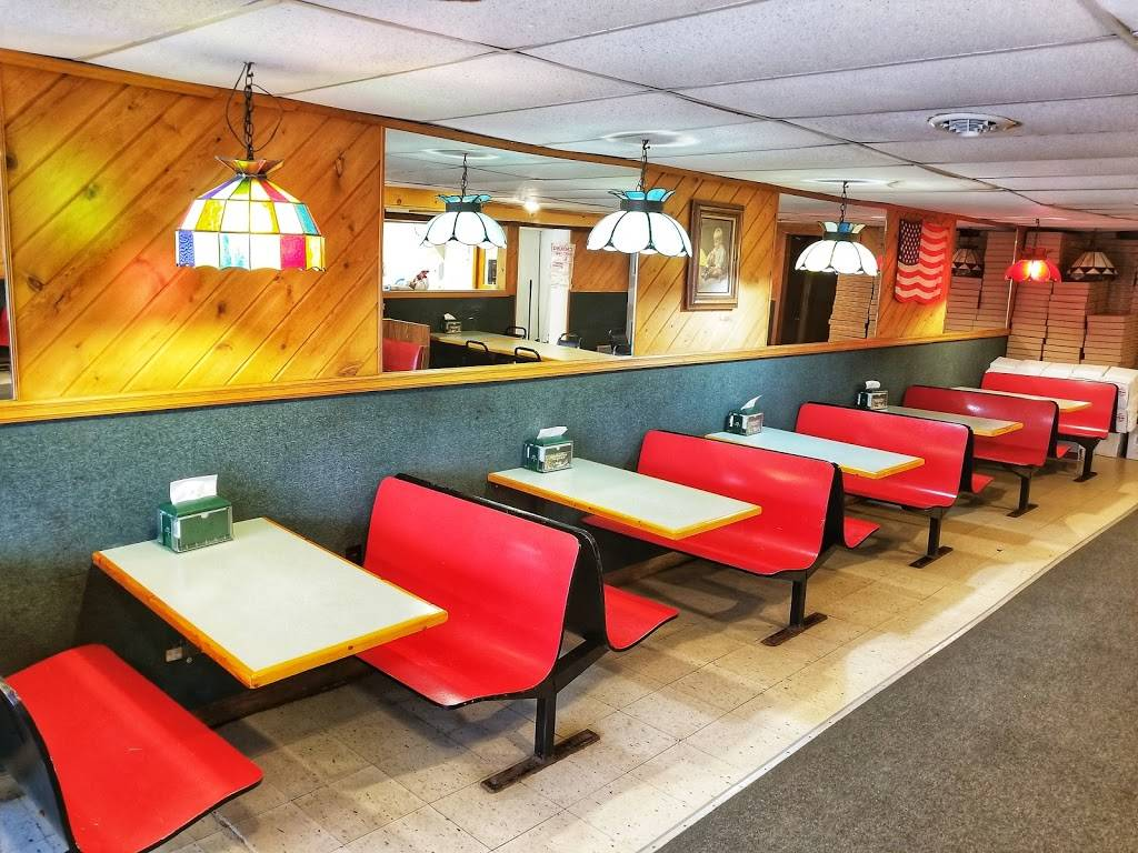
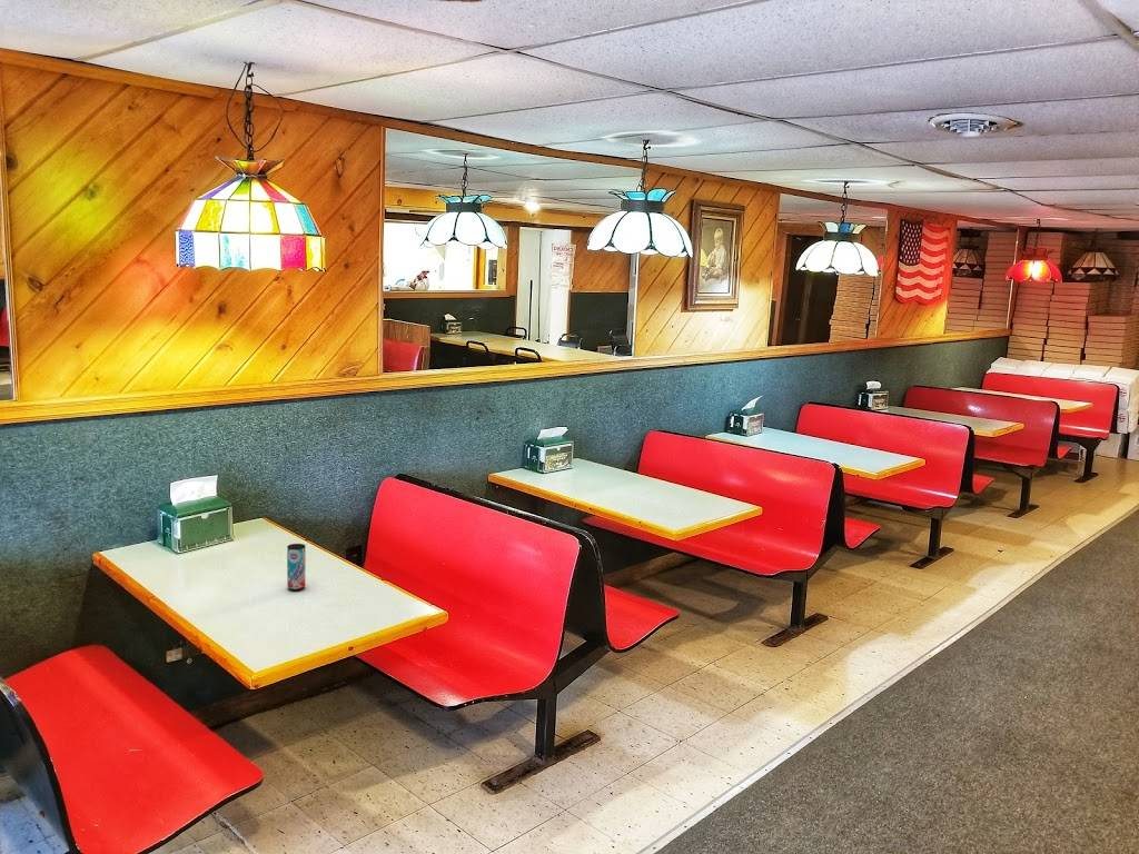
+ beverage can [286,543,307,592]
